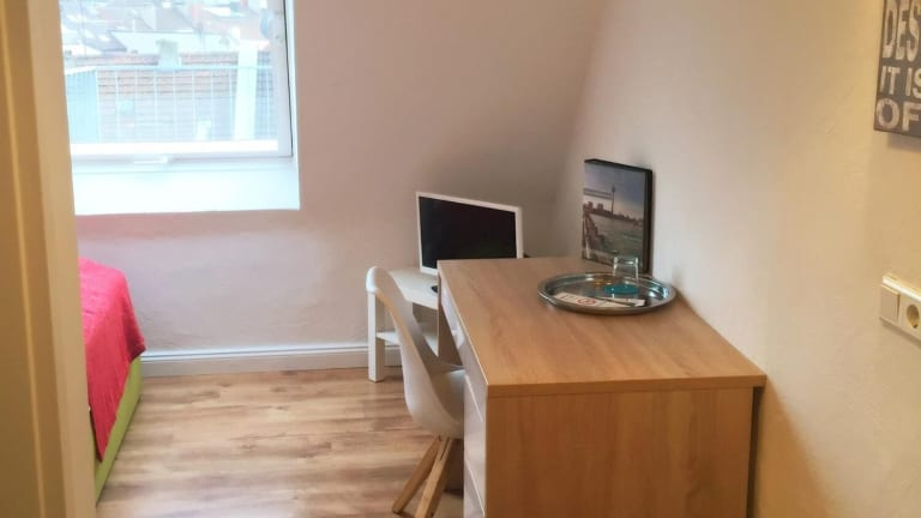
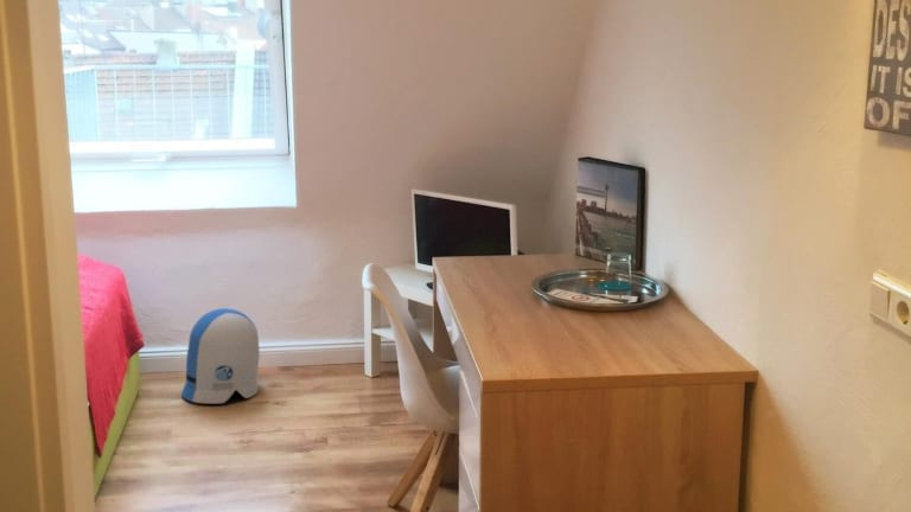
+ sun visor [180,307,261,404]
